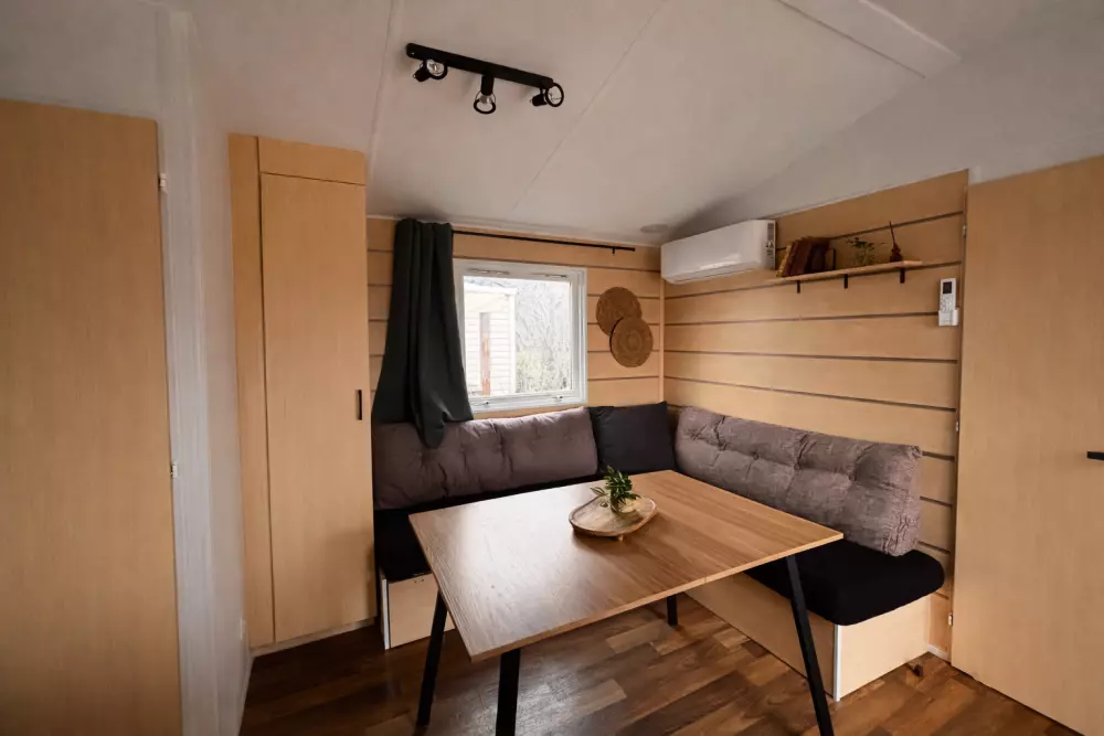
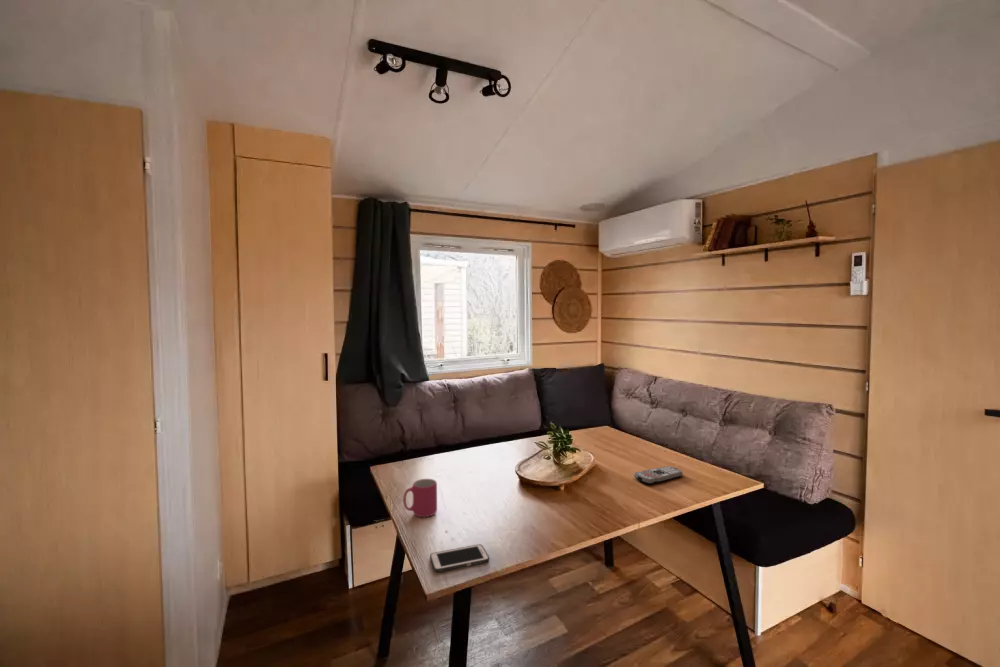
+ cell phone [429,543,490,573]
+ remote control [633,465,684,485]
+ mug [402,478,438,518]
